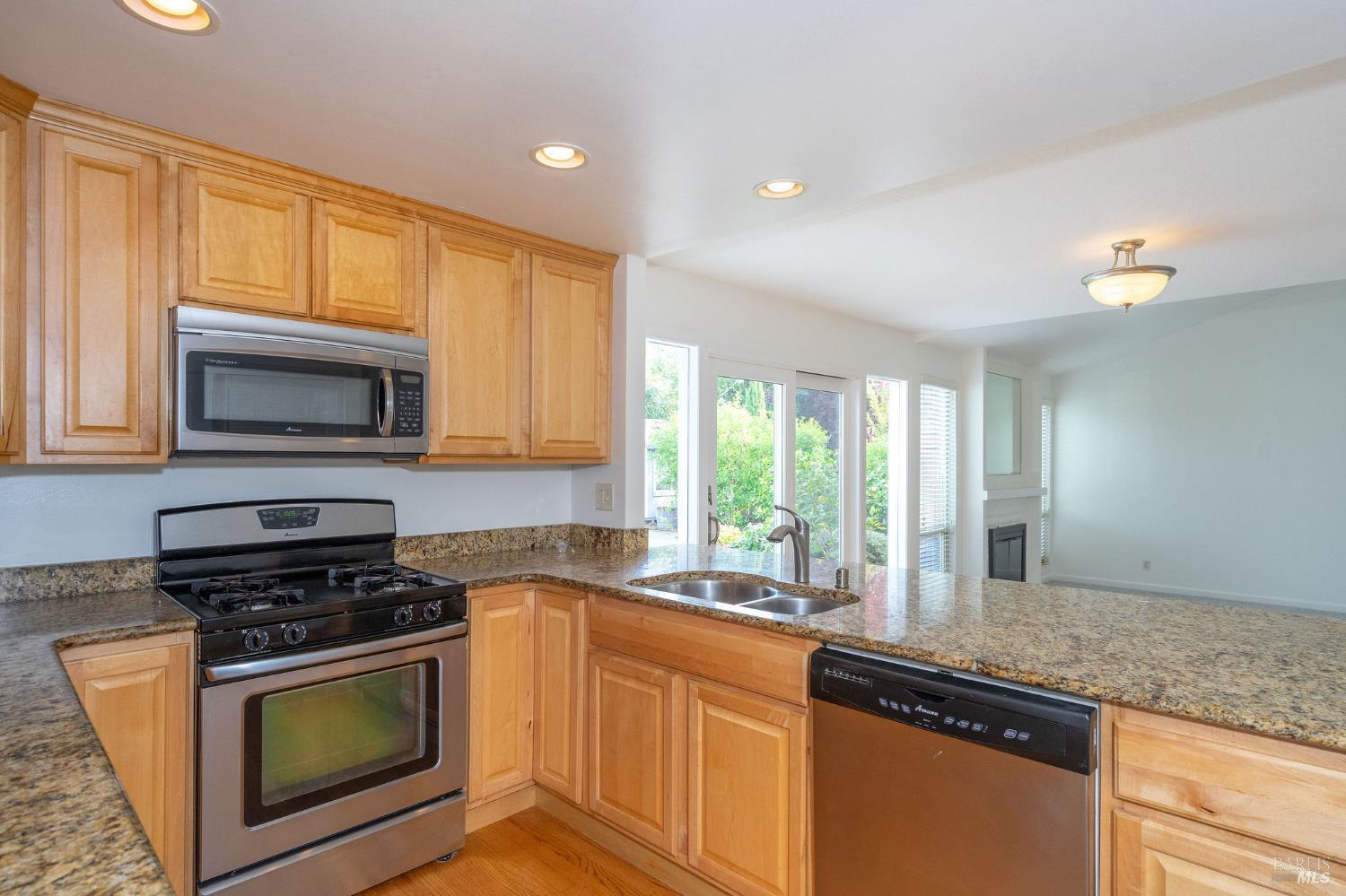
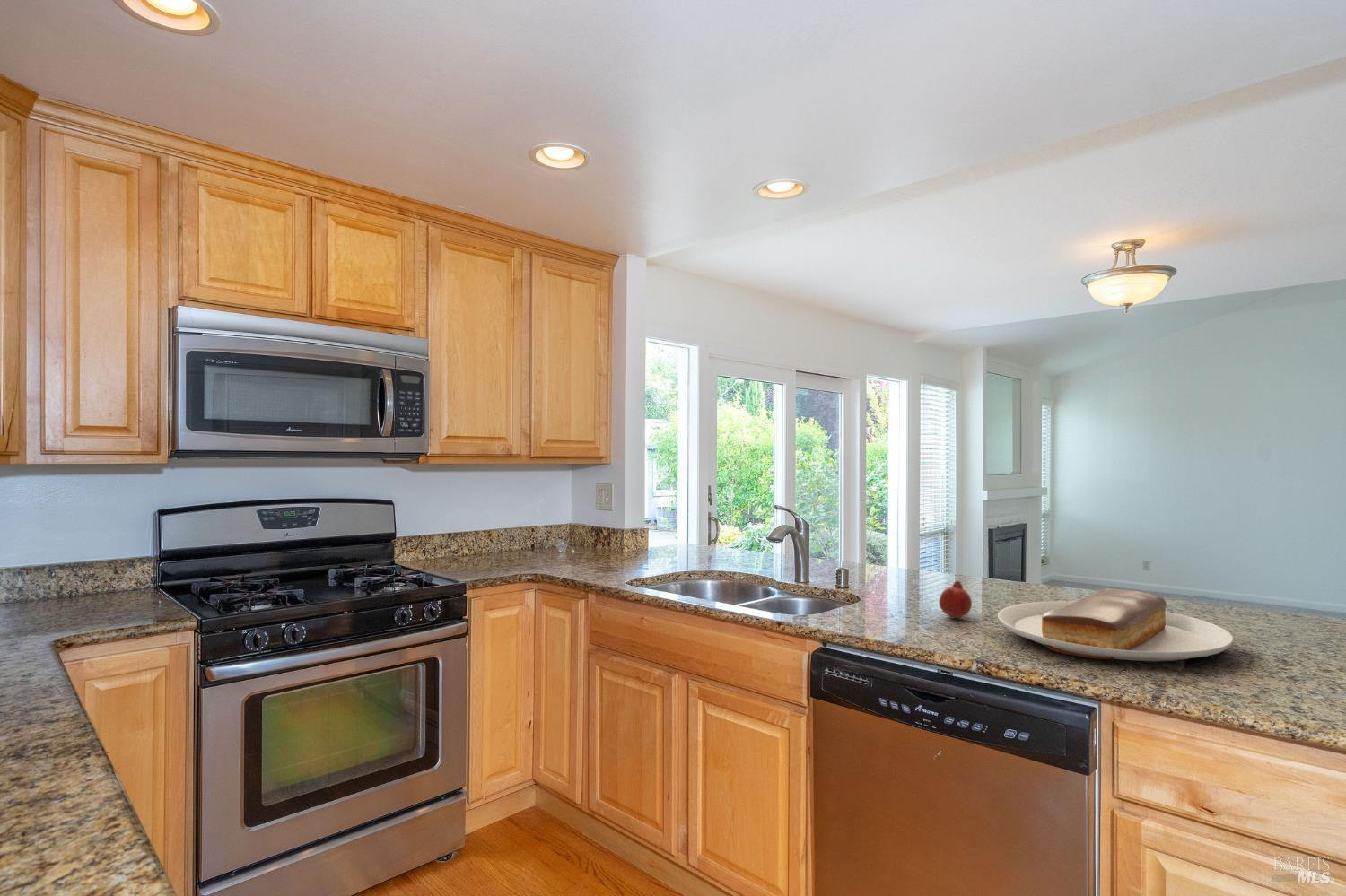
+ fruit [938,580,973,620]
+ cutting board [997,587,1234,662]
